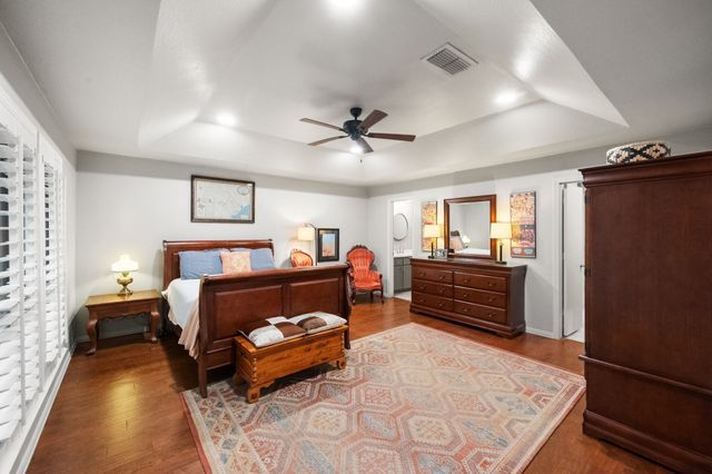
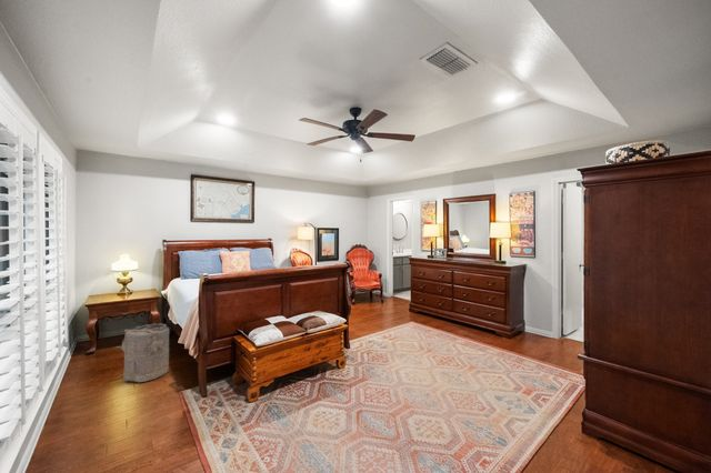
+ laundry hamper [114,322,170,383]
